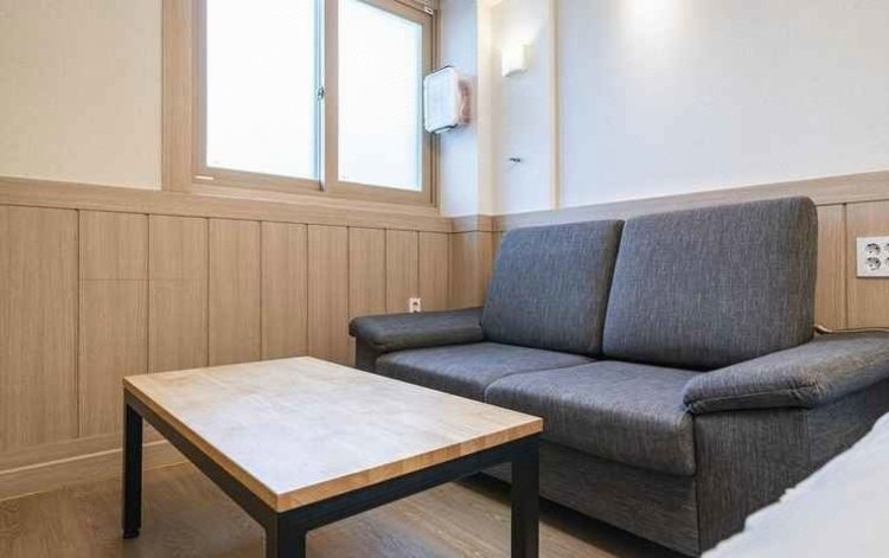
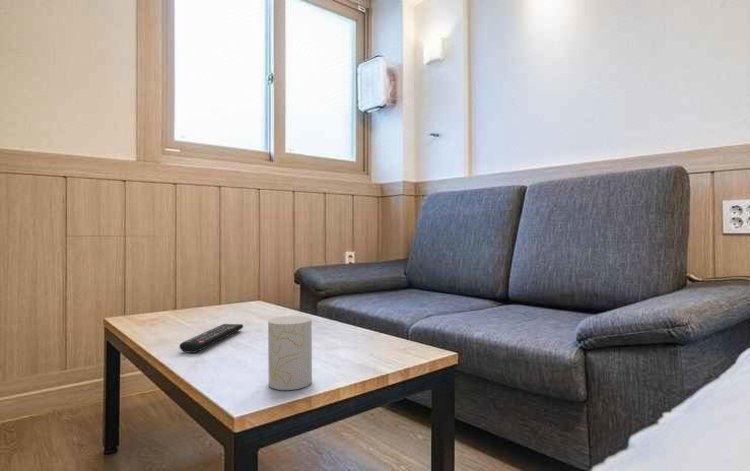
+ remote control [178,323,244,354]
+ cup [267,314,313,391]
